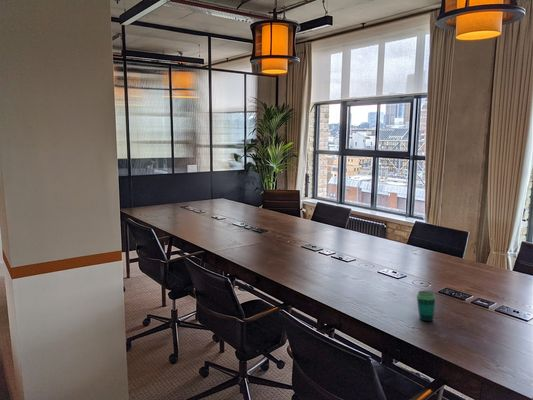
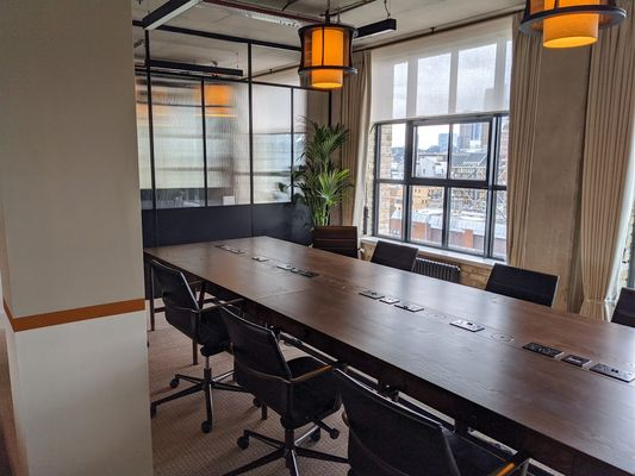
- cup [415,290,436,322]
